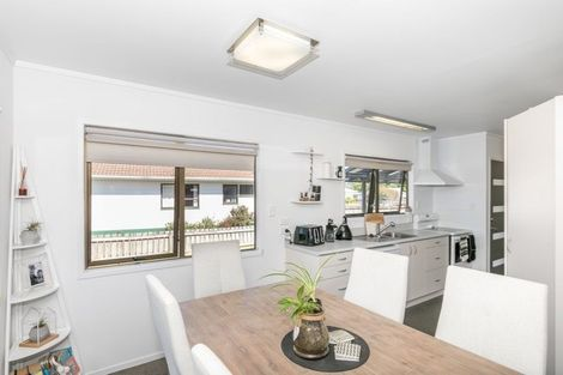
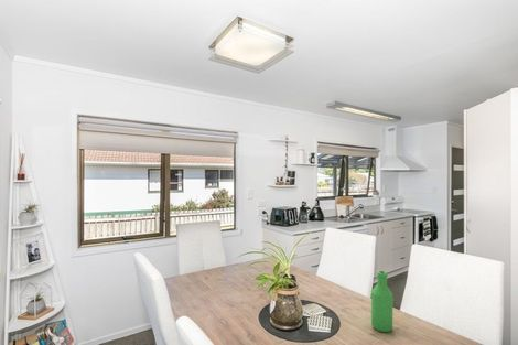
+ bottle [370,270,393,333]
